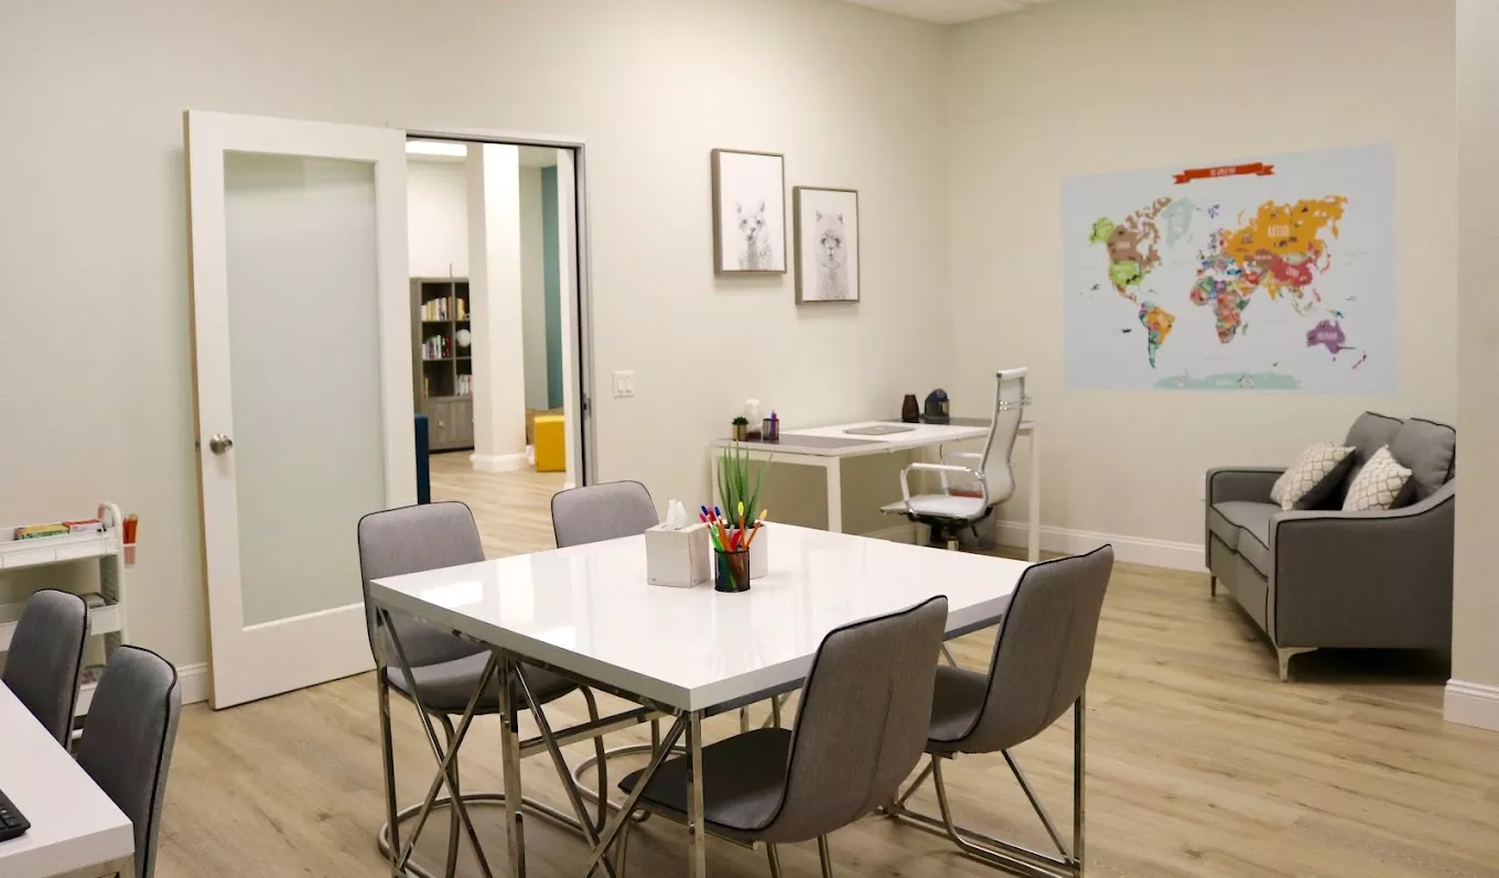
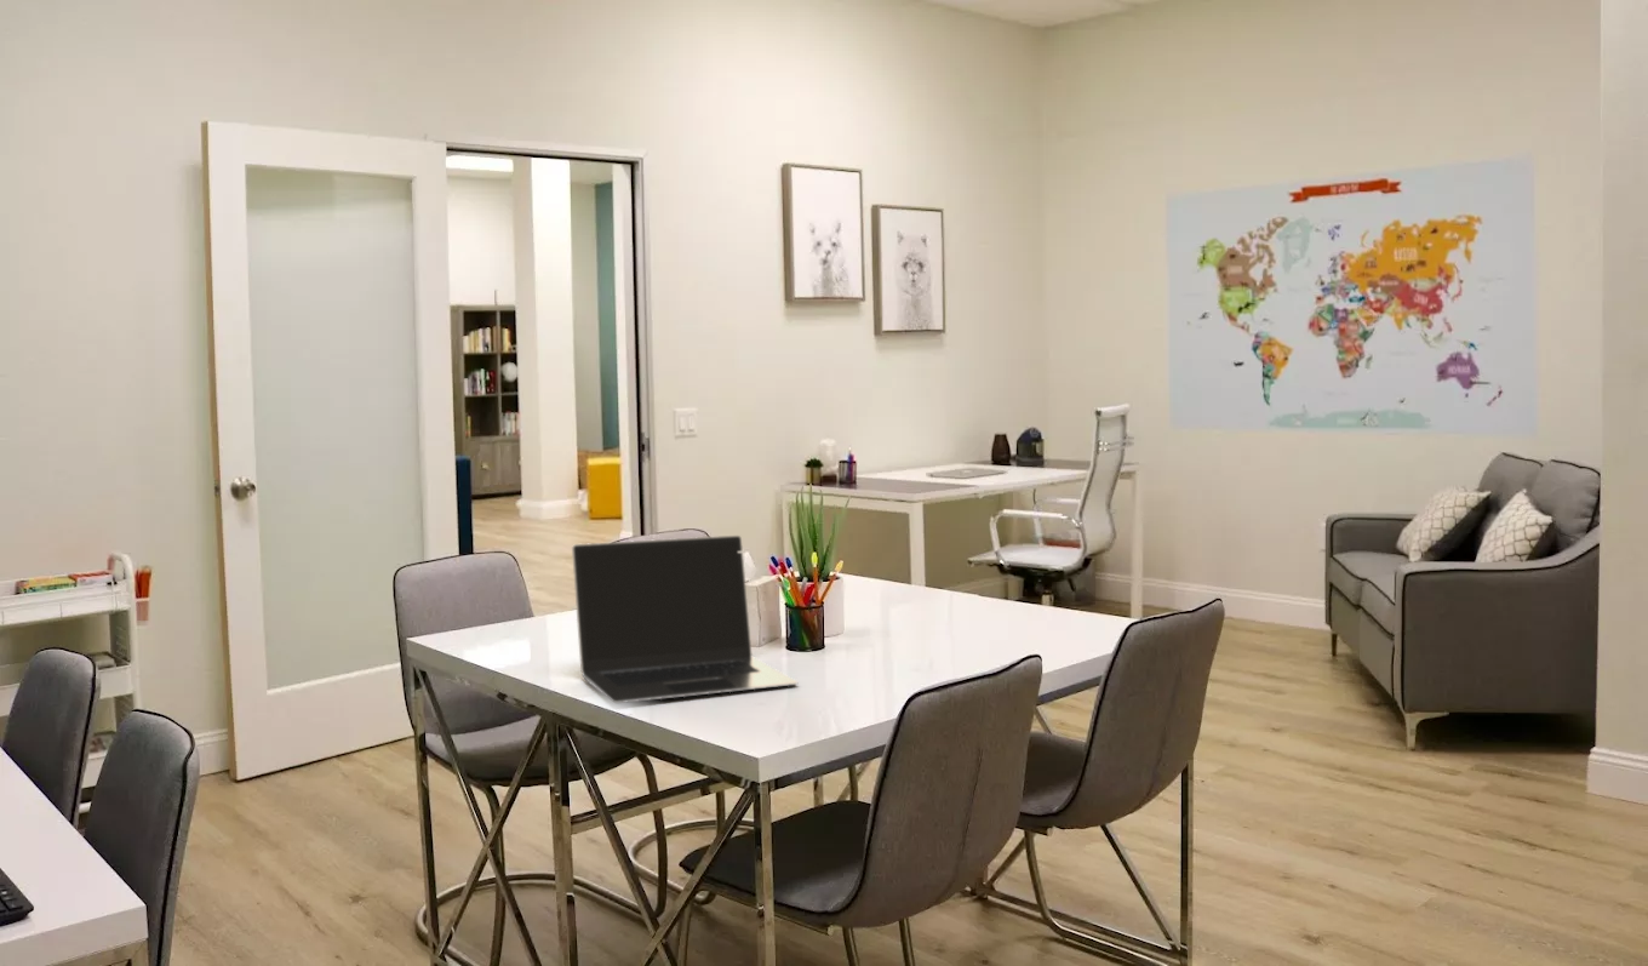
+ laptop [571,535,799,704]
